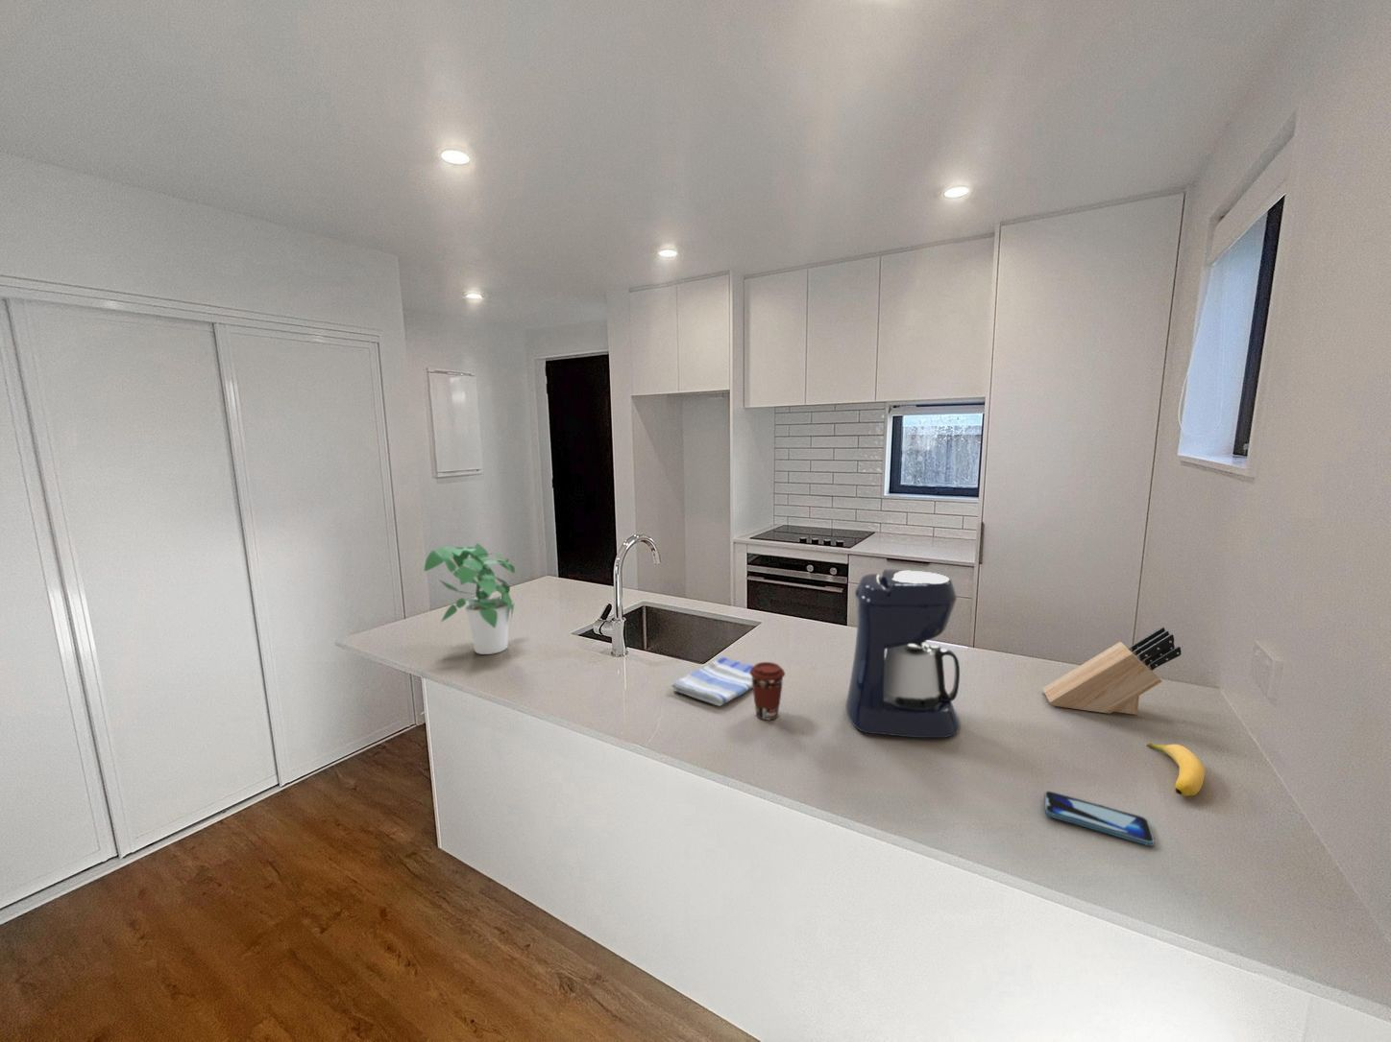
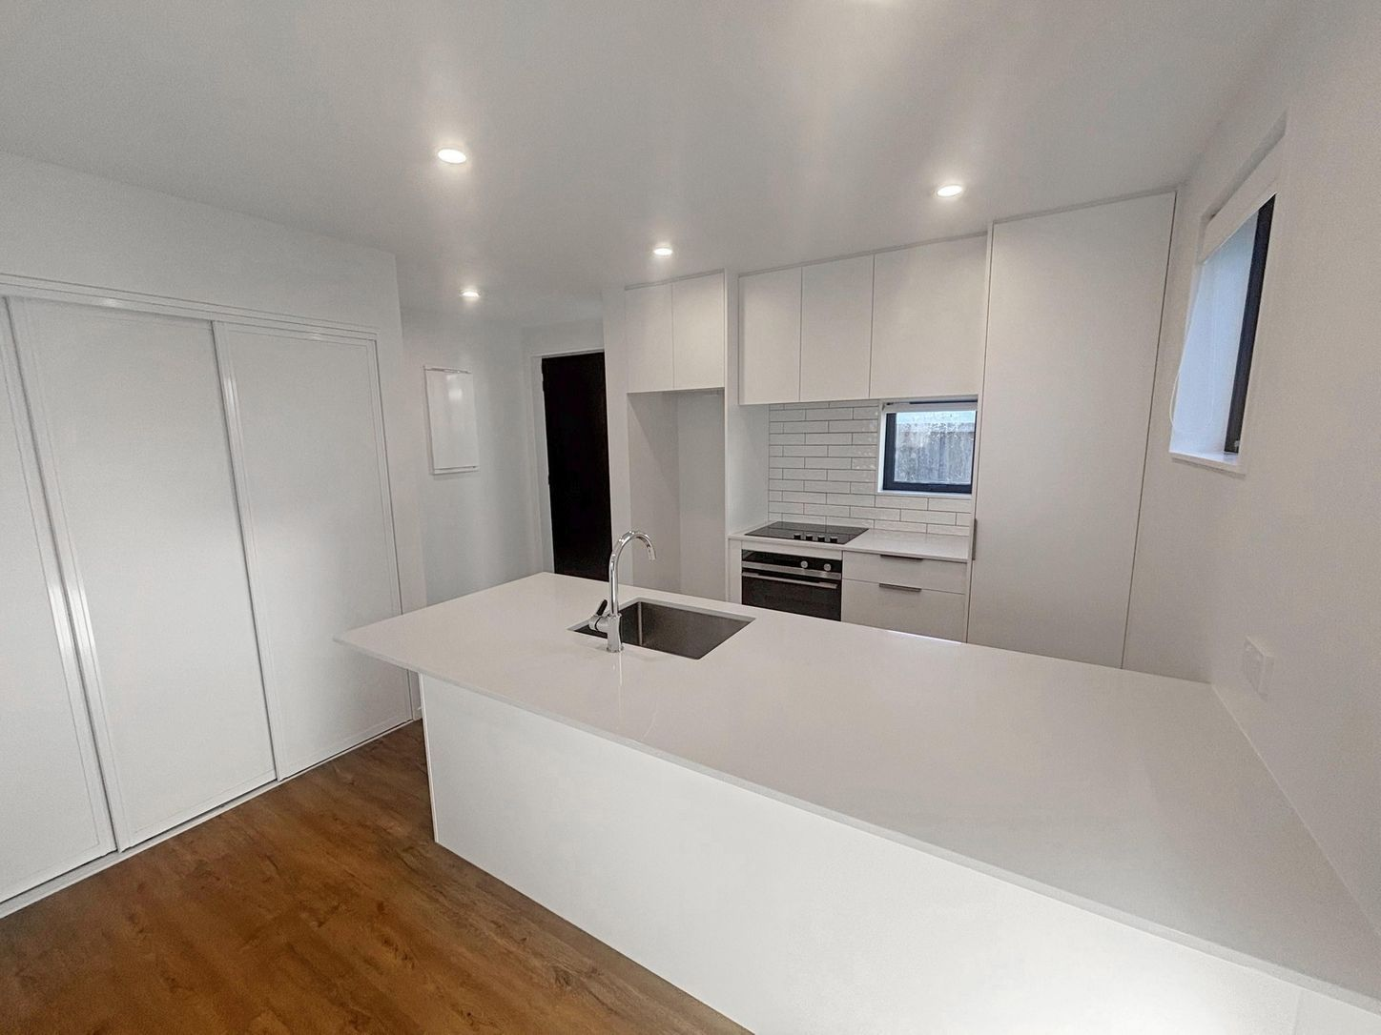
- coffee cup [749,661,785,720]
- banana [1146,742,1206,797]
- potted plant [423,542,516,656]
- smartphone [1043,789,1156,847]
- coffee maker [846,568,961,739]
- knife block [1042,626,1183,716]
- dish towel [669,657,755,707]
